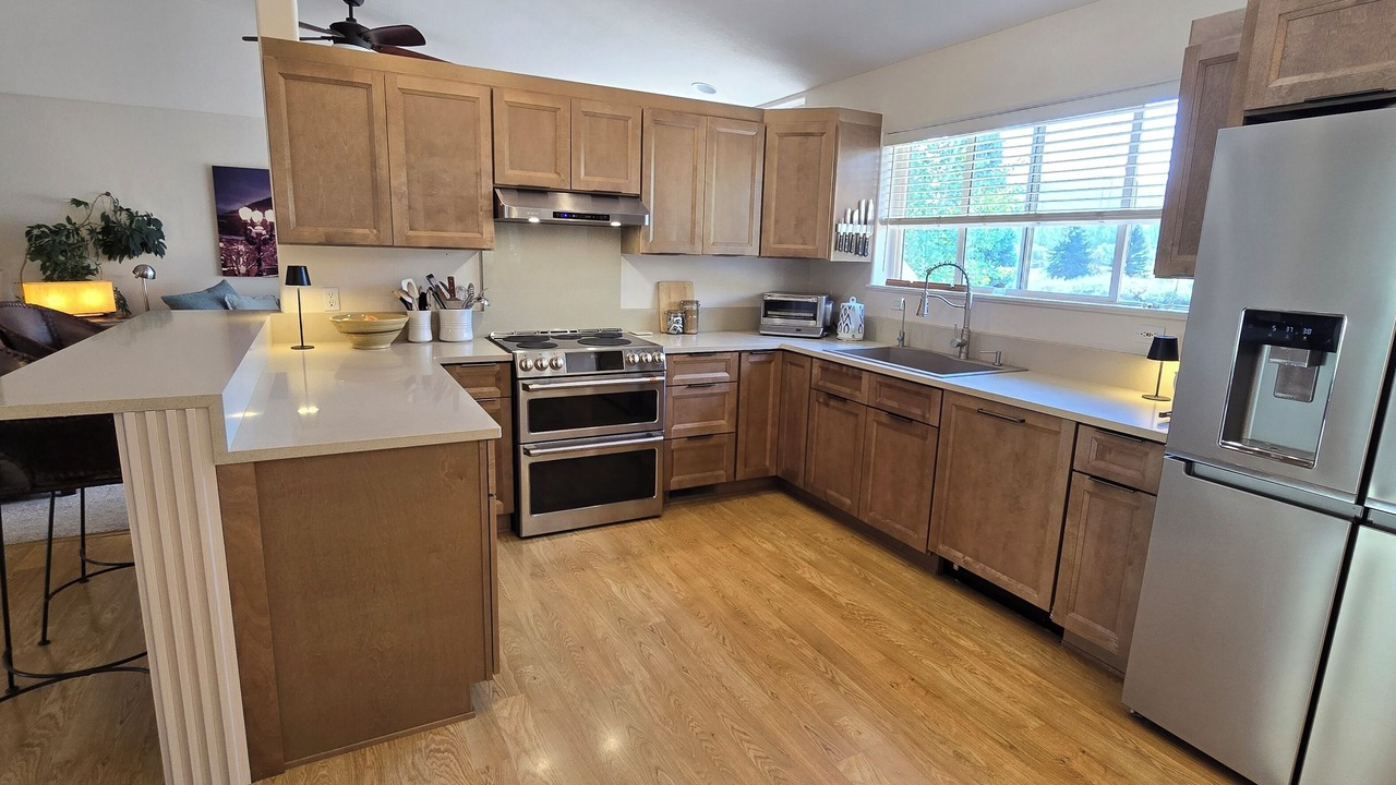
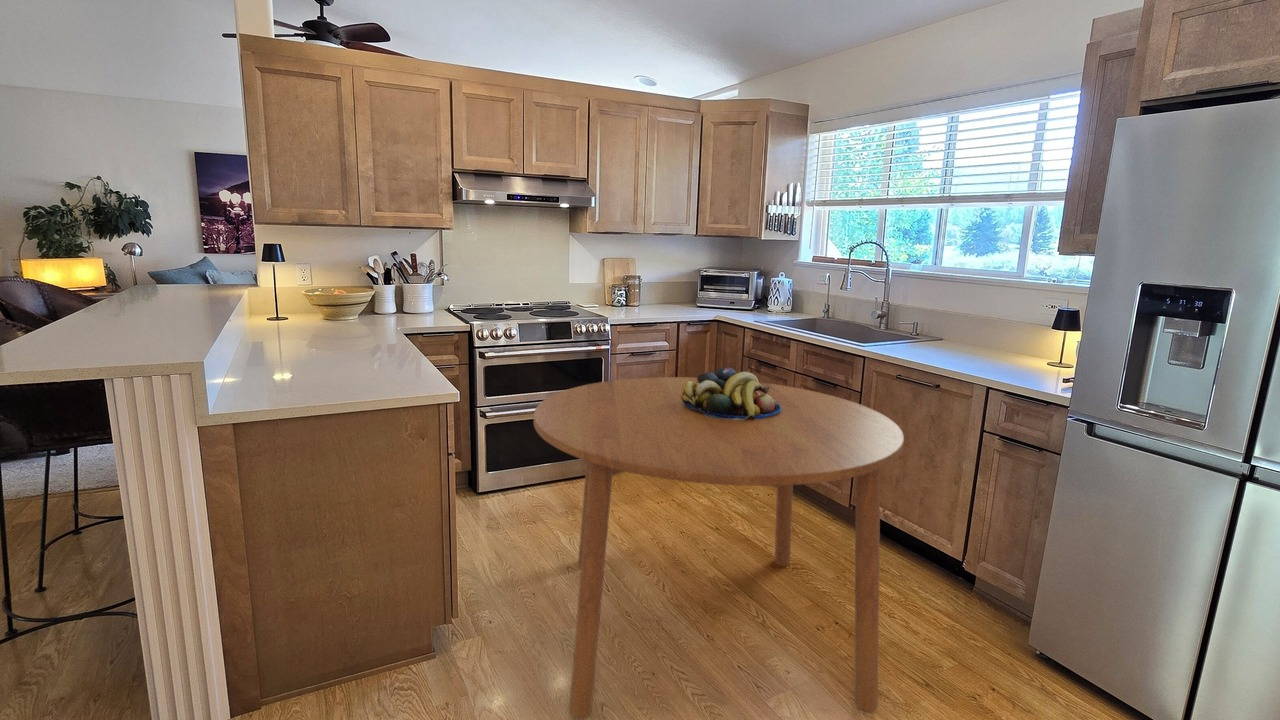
+ fruit bowl [681,367,781,420]
+ dining table [533,376,905,720]
